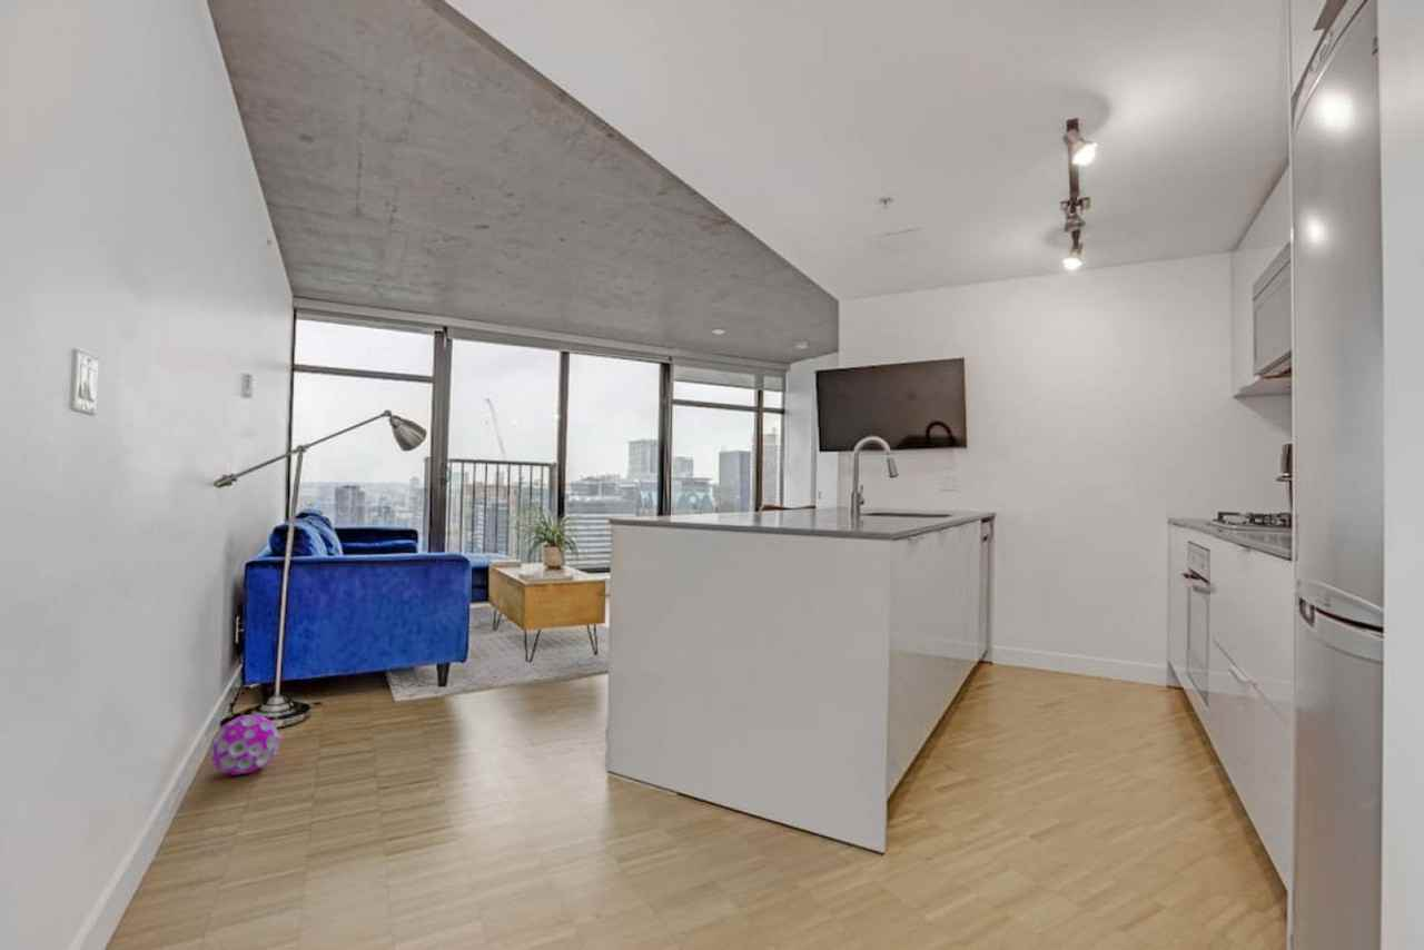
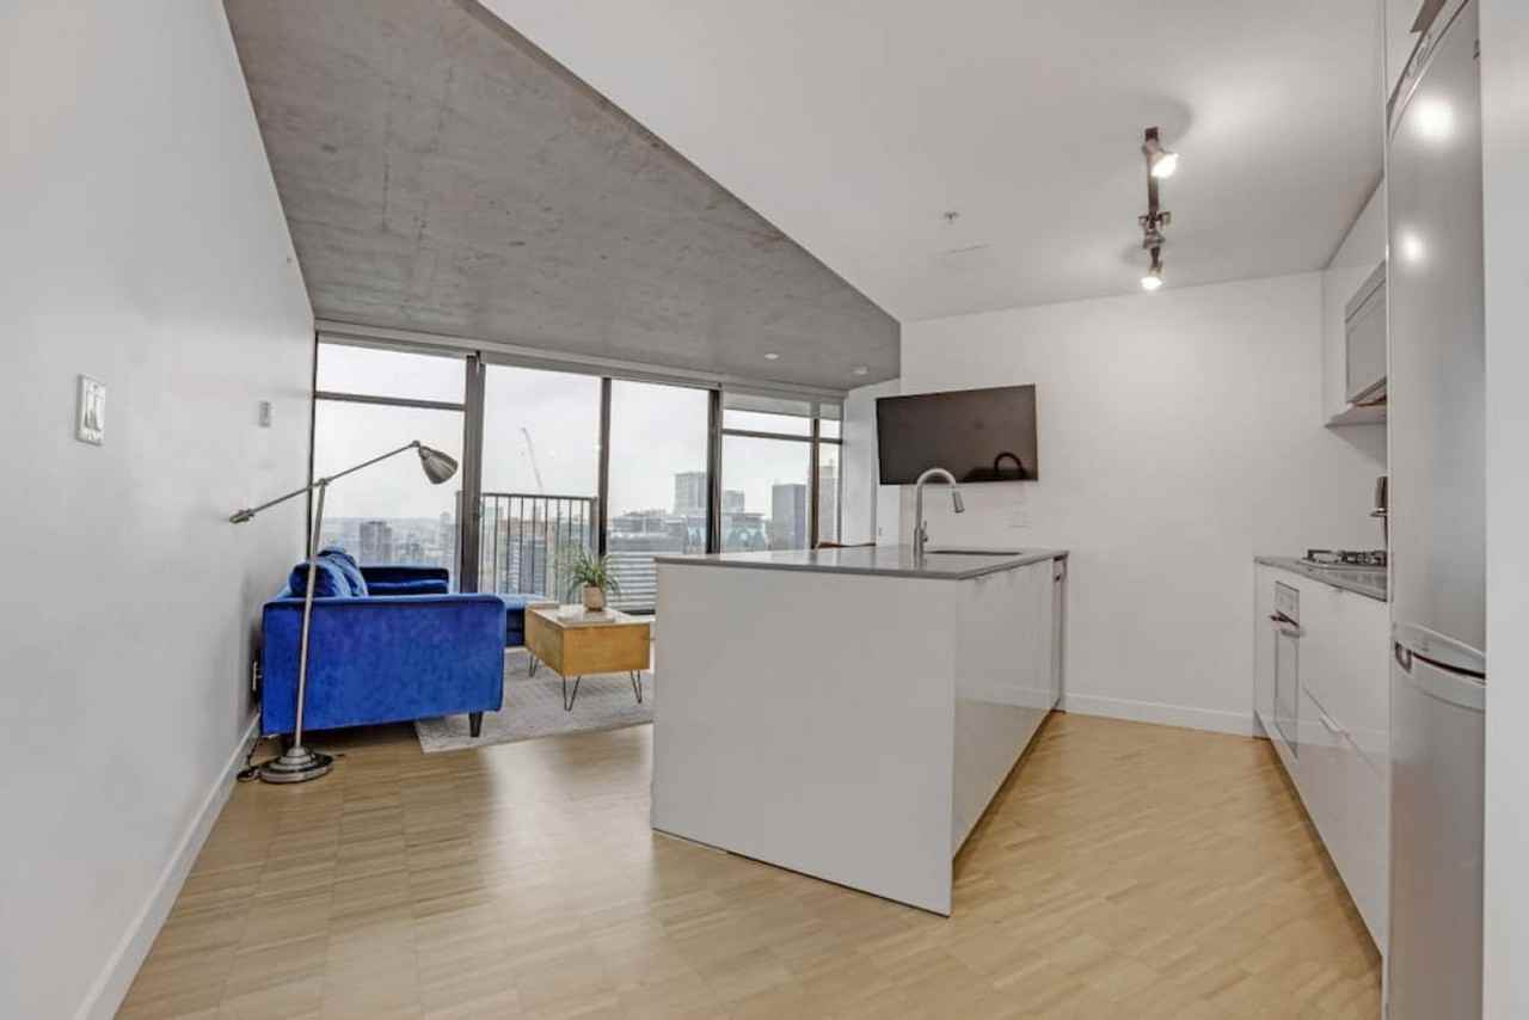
- decorative ball [208,714,280,776]
